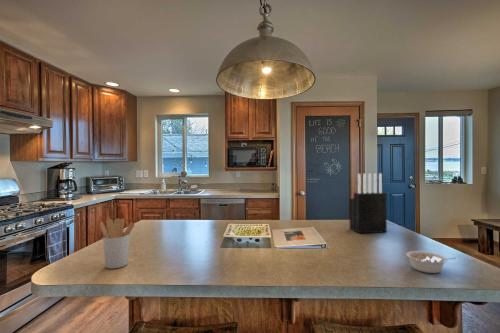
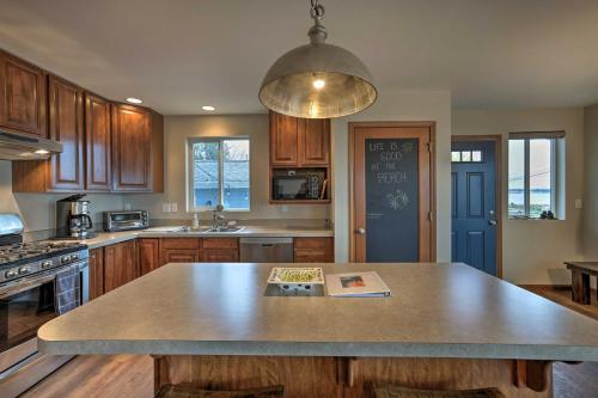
- knife block [348,172,388,234]
- utensil holder [99,217,136,270]
- legume [405,250,457,274]
